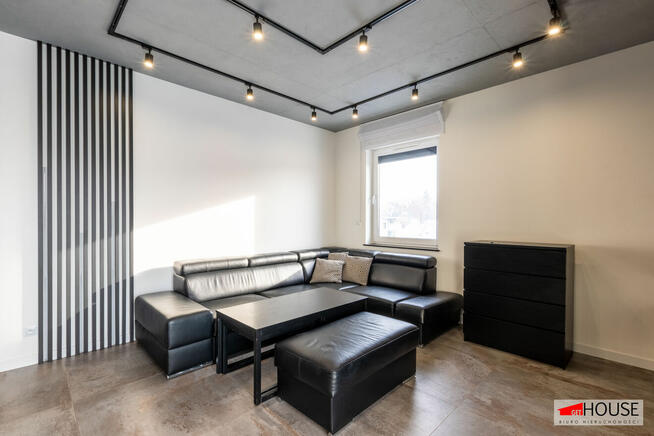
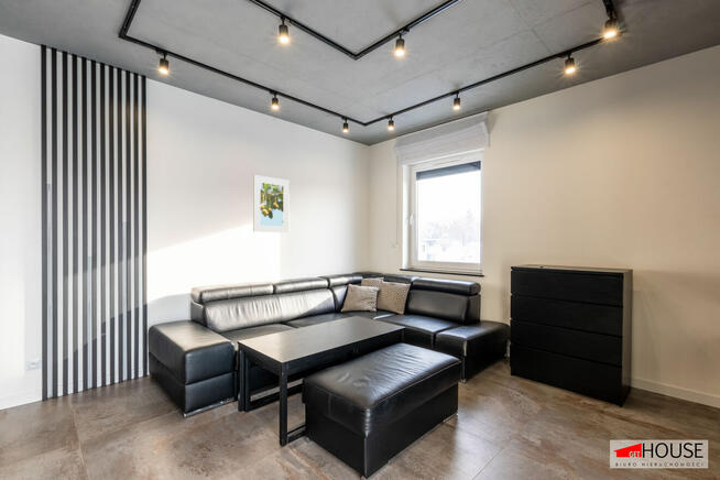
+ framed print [252,174,291,233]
